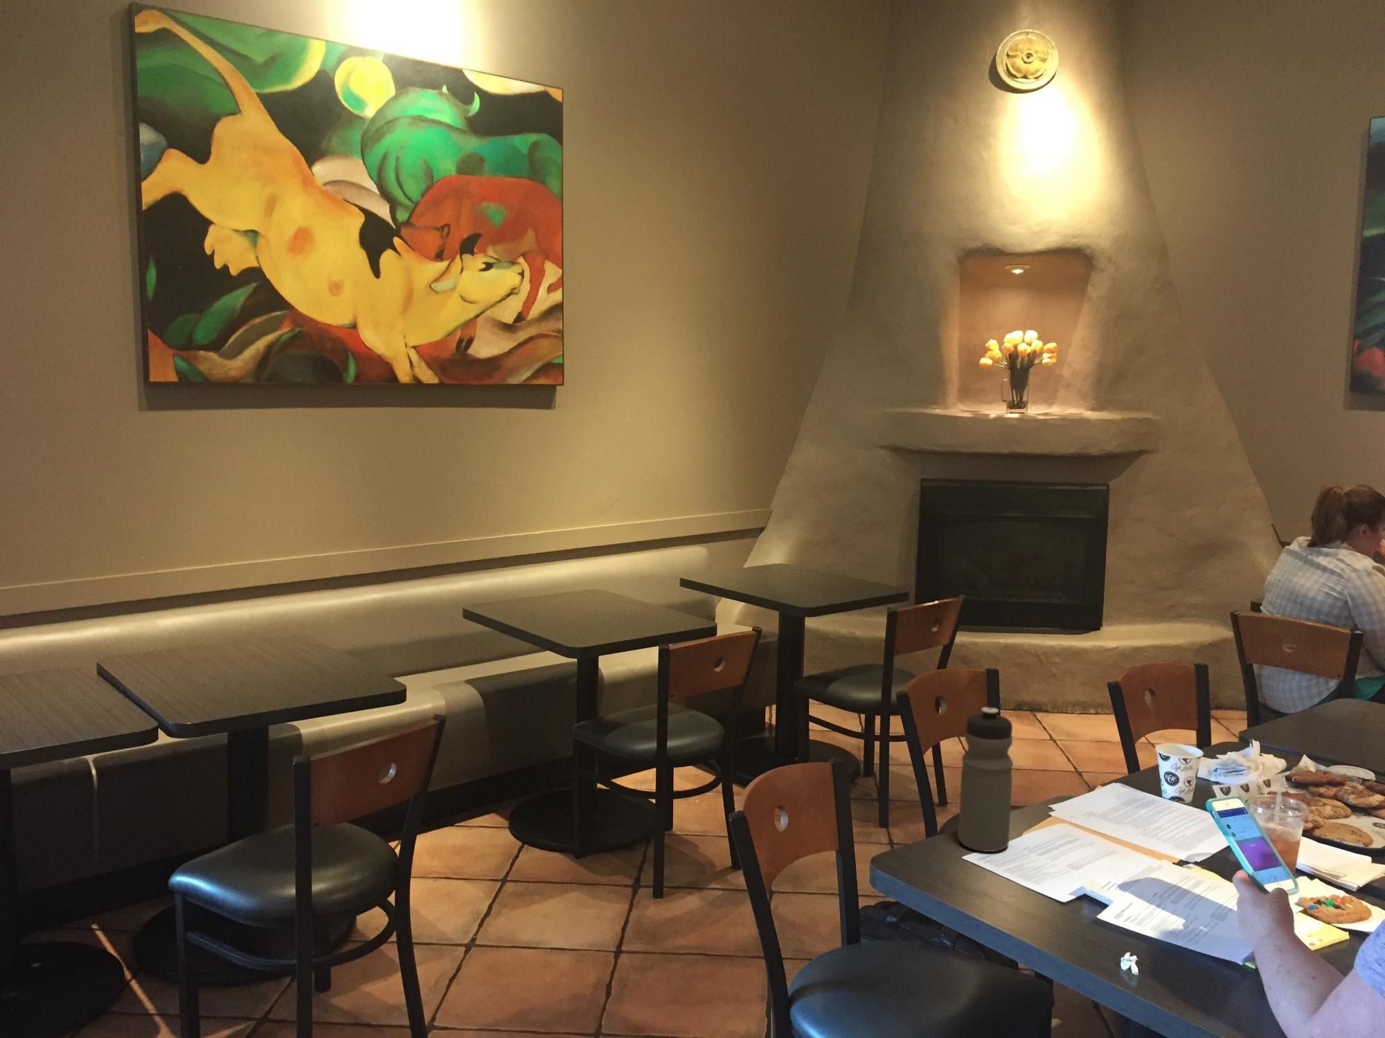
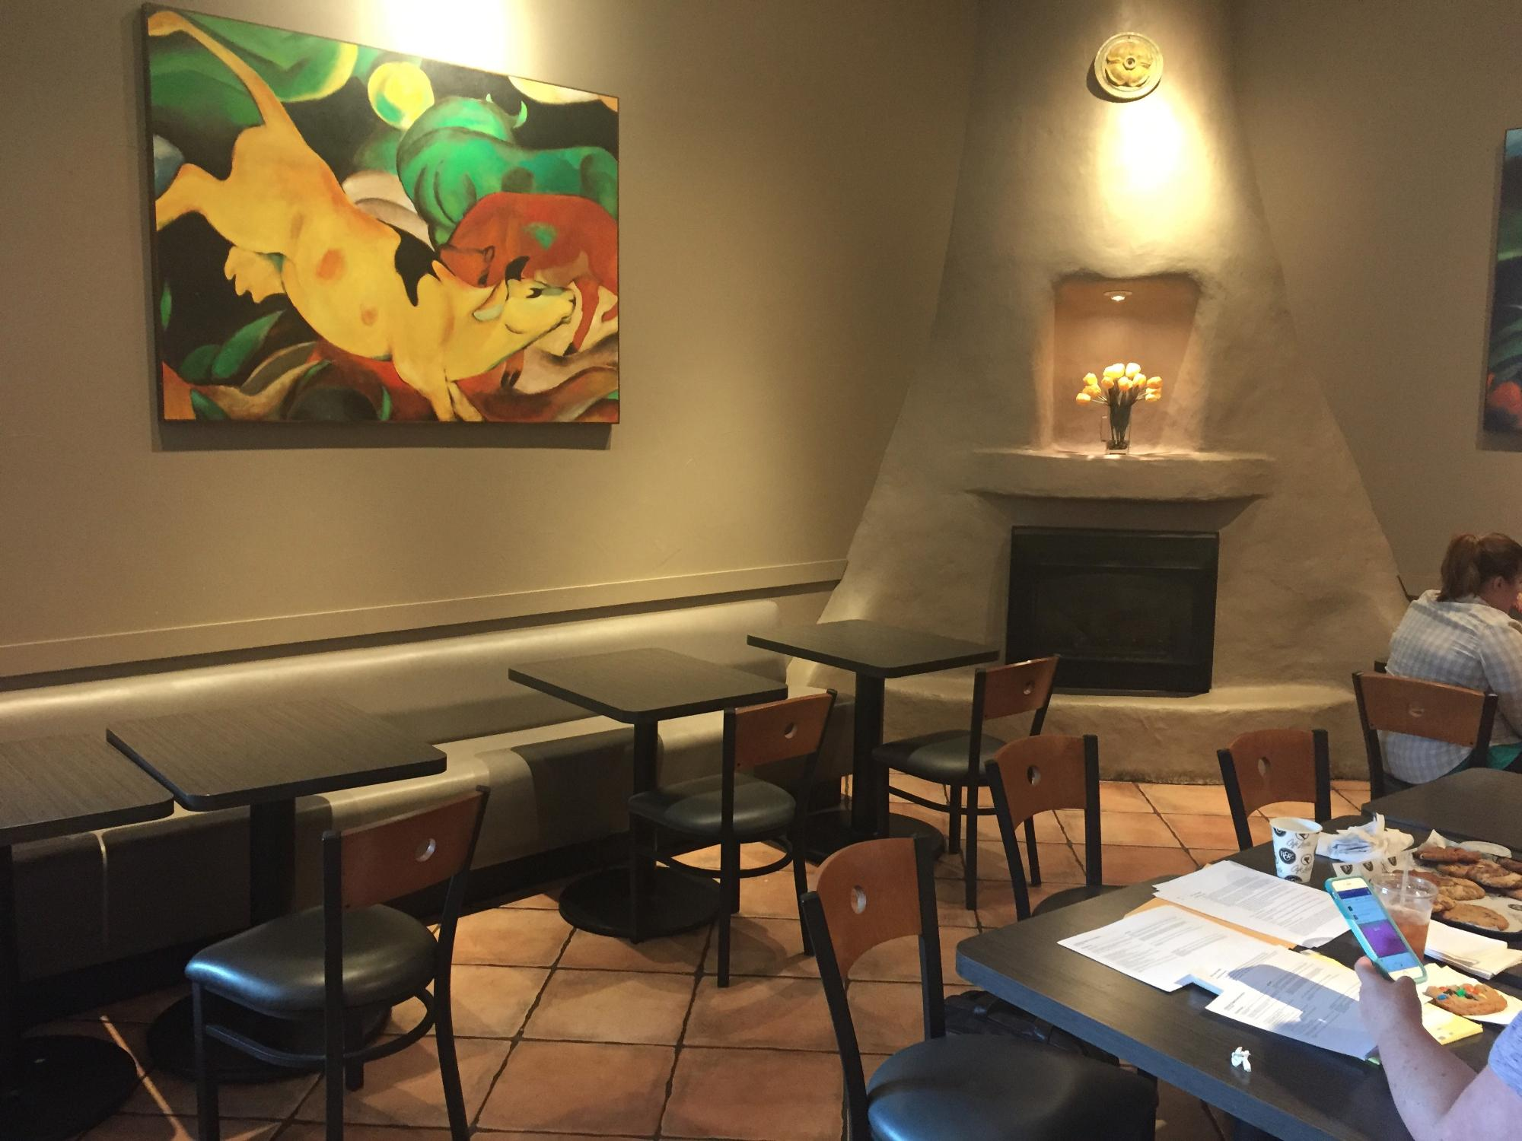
- water bottle [958,707,1014,853]
